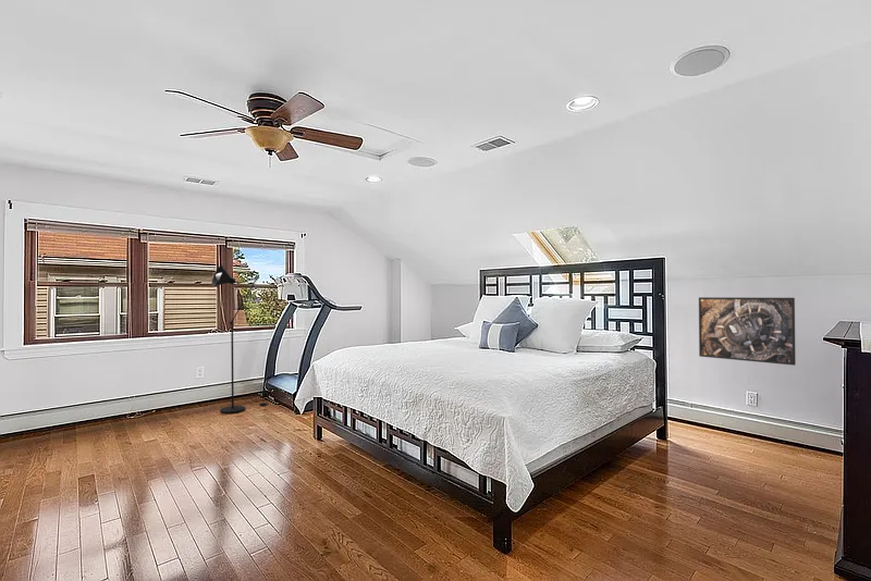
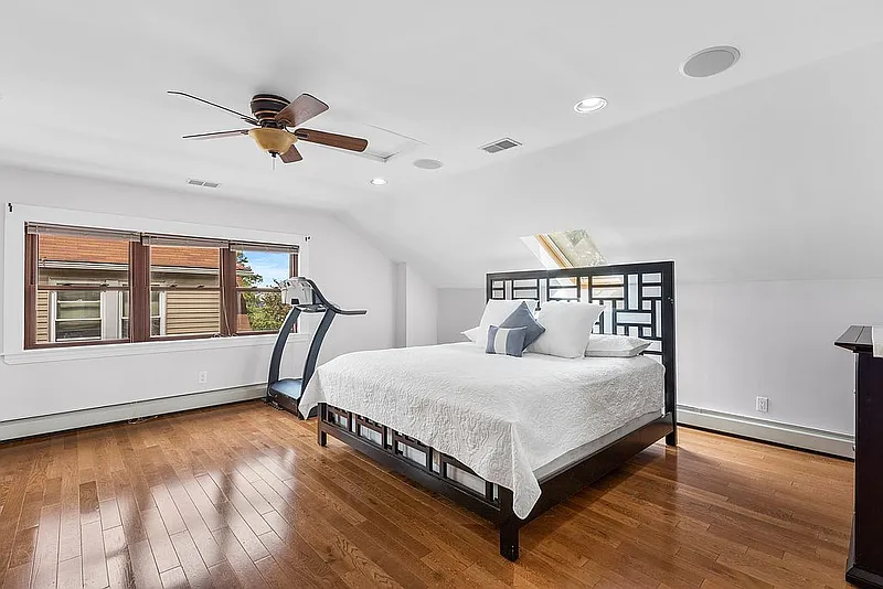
- floor lamp [211,264,268,415]
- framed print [698,296,797,367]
